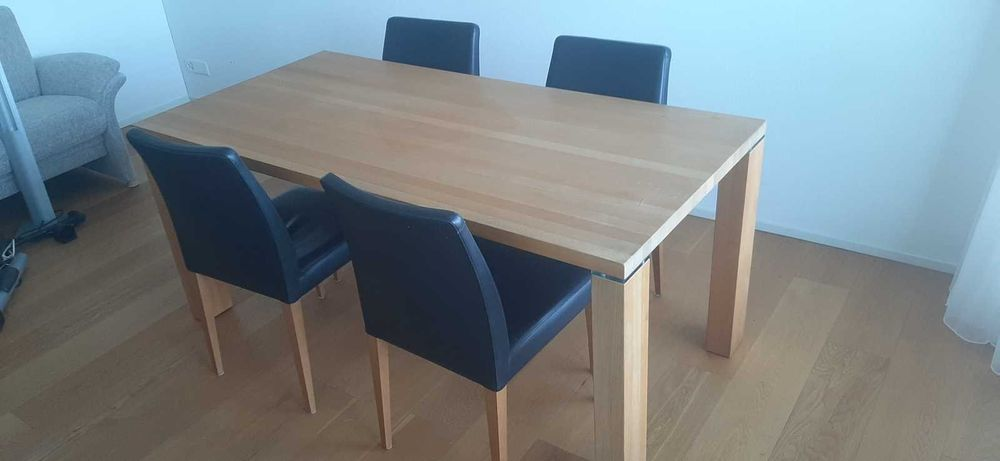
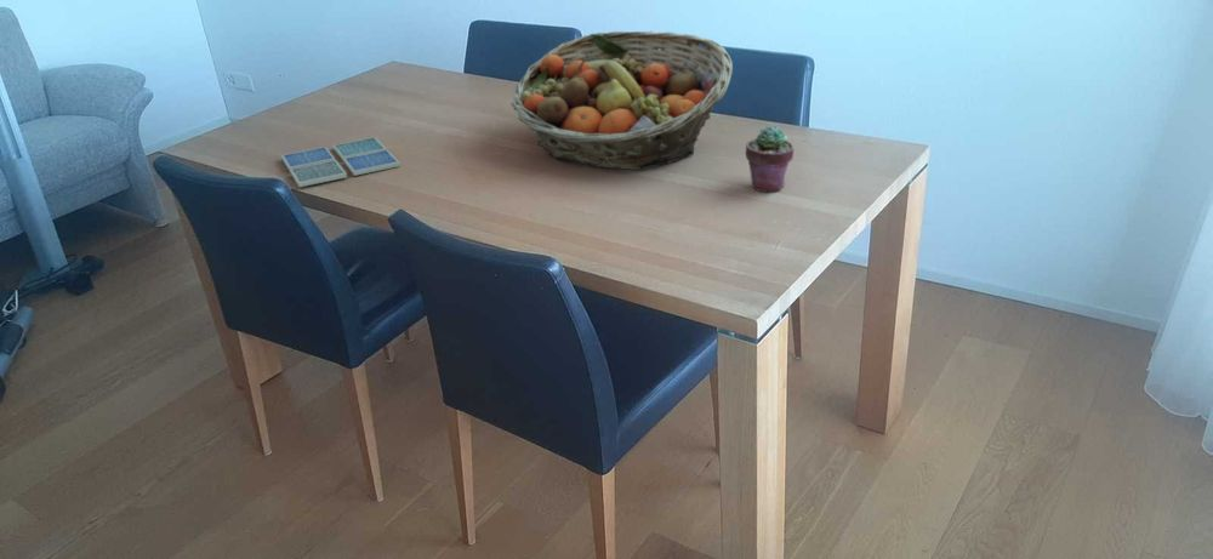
+ fruit basket [511,30,734,171]
+ potted succulent [745,125,796,193]
+ drink coaster [280,136,402,188]
